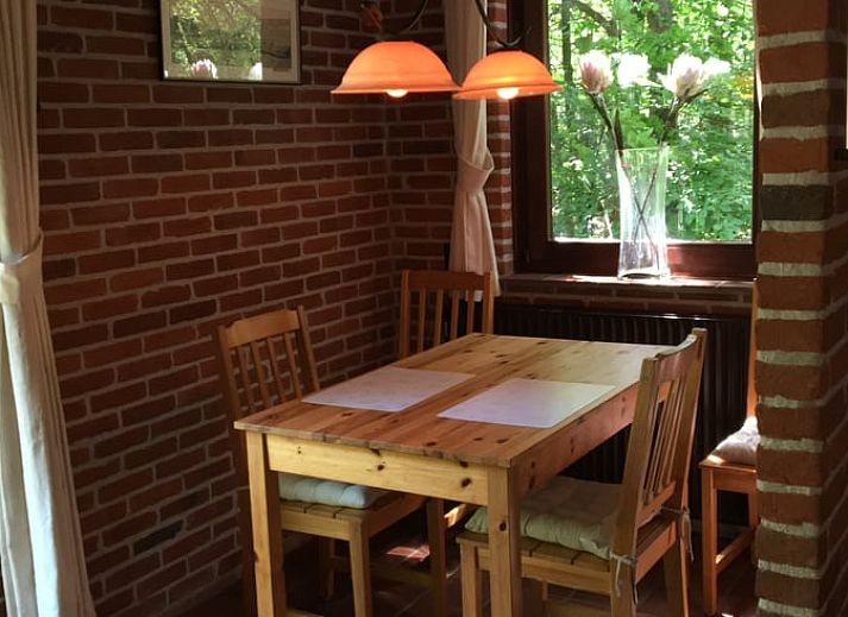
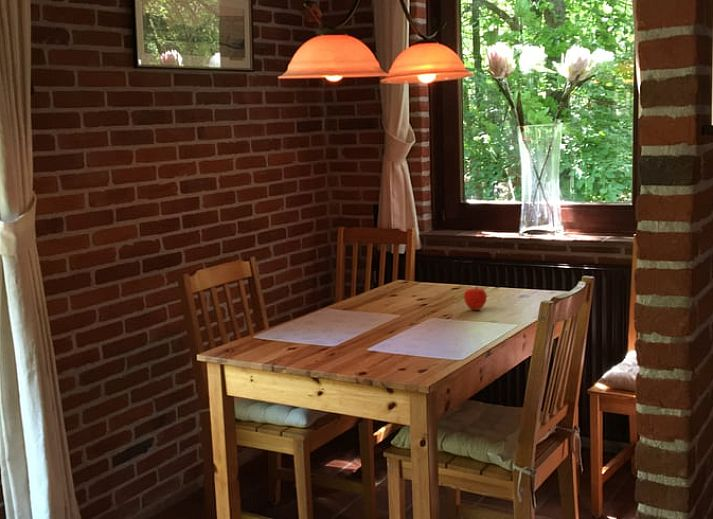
+ fruit [463,285,488,311]
